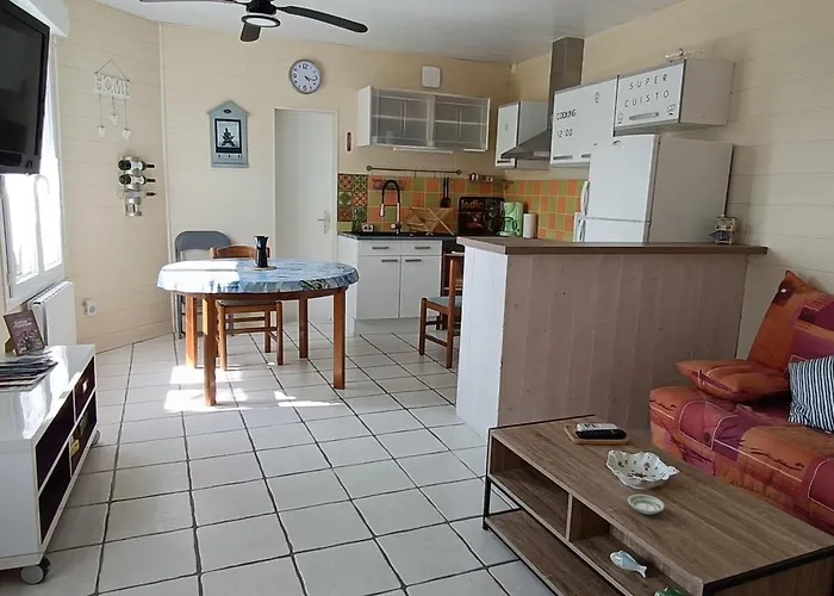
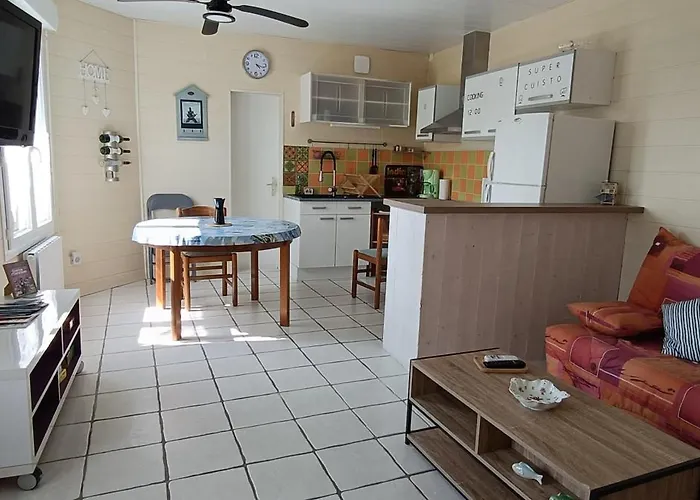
- saucer [627,493,666,516]
